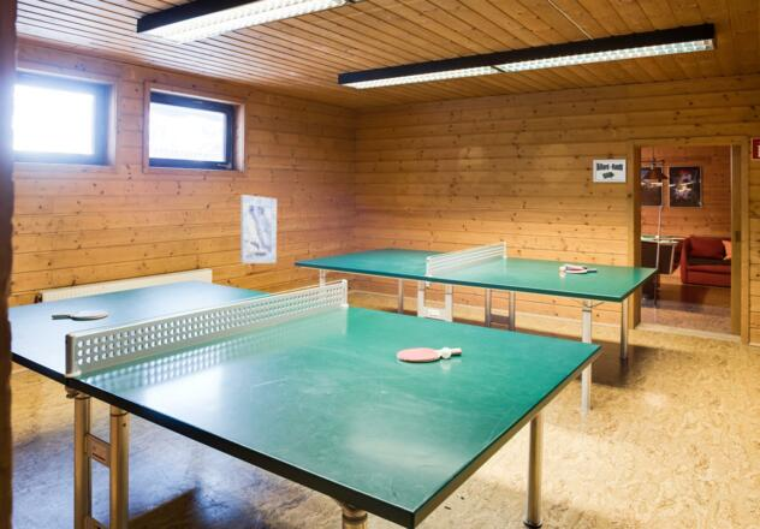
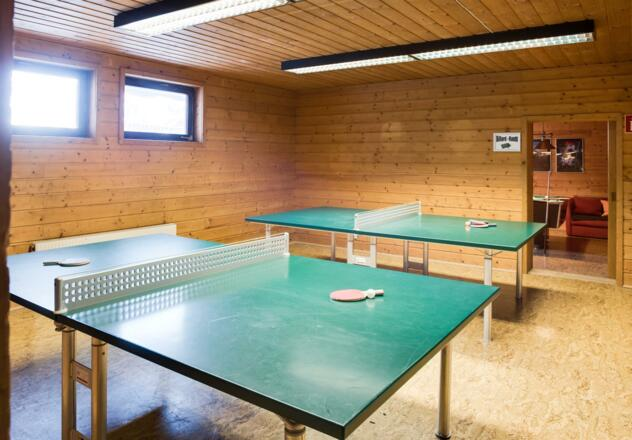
- wall art [239,194,278,264]
